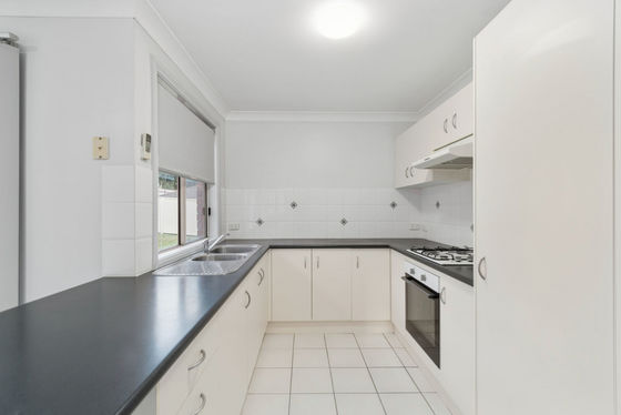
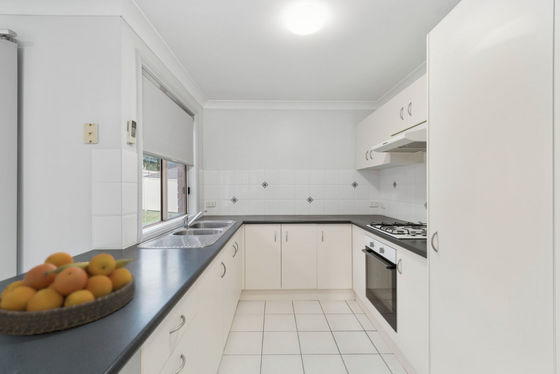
+ fruit bowl [0,251,137,336]
